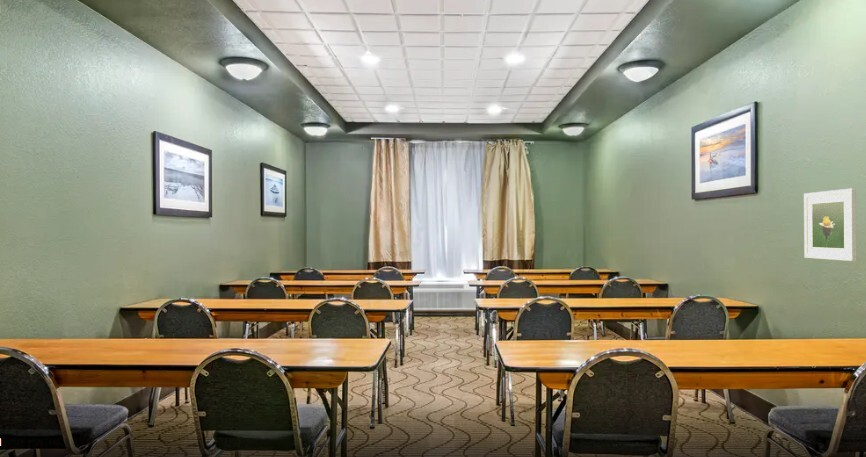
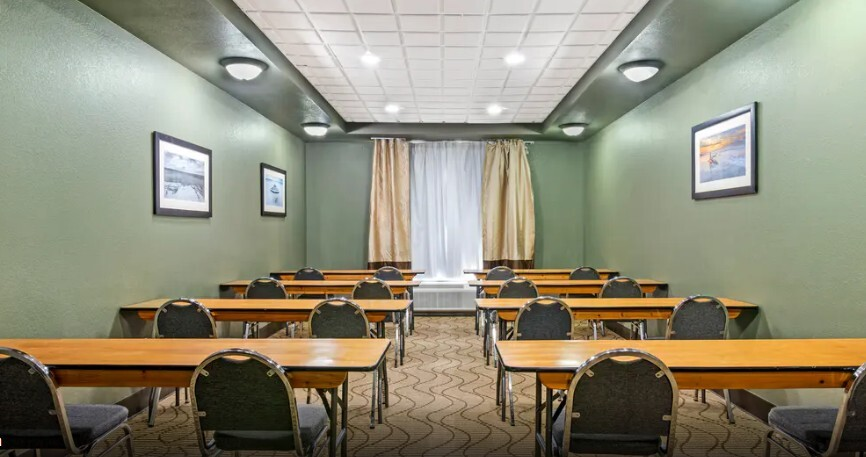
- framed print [803,187,857,262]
